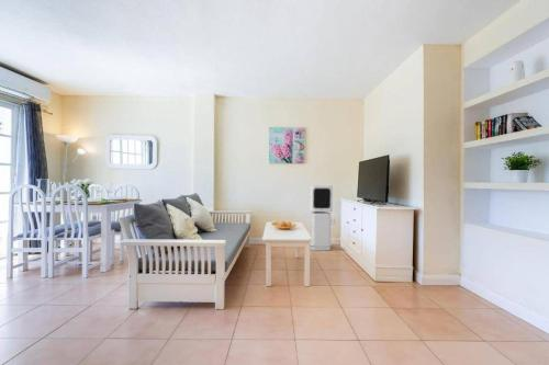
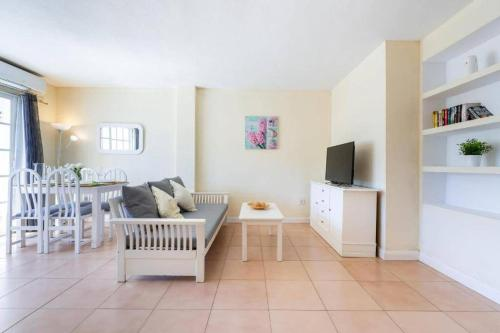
- air purifier [310,184,334,251]
